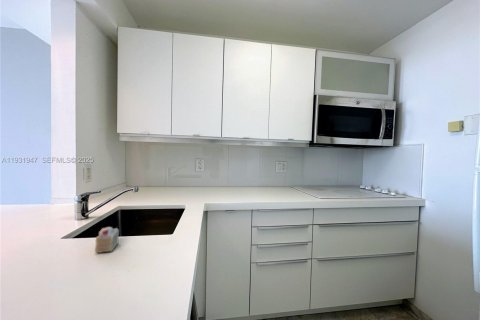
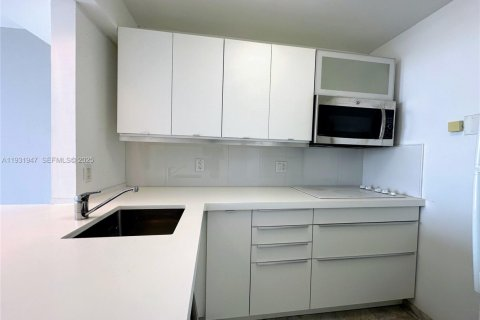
- cake slice [94,226,120,254]
